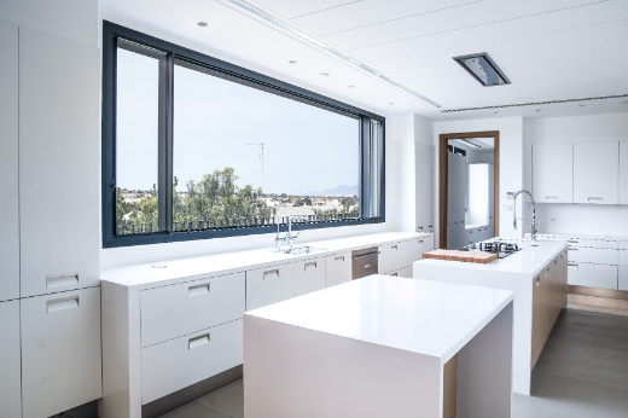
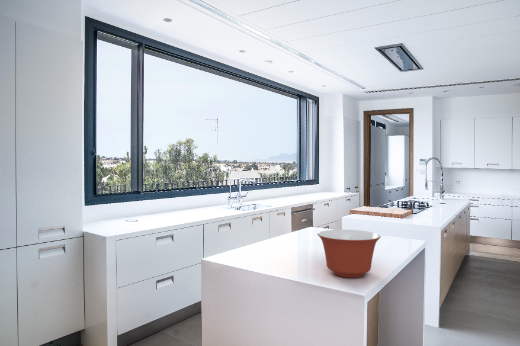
+ mixing bowl [317,229,382,278]
